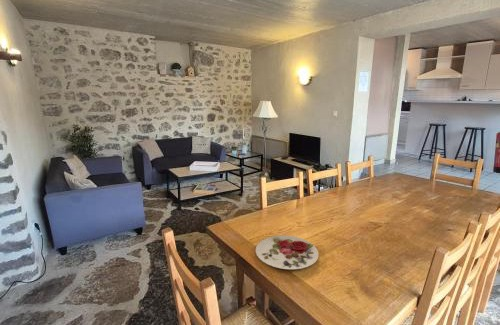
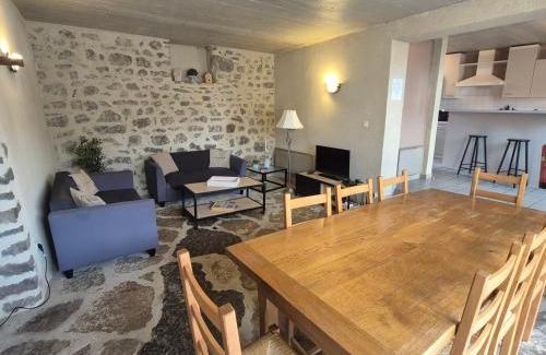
- plate [255,235,320,270]
